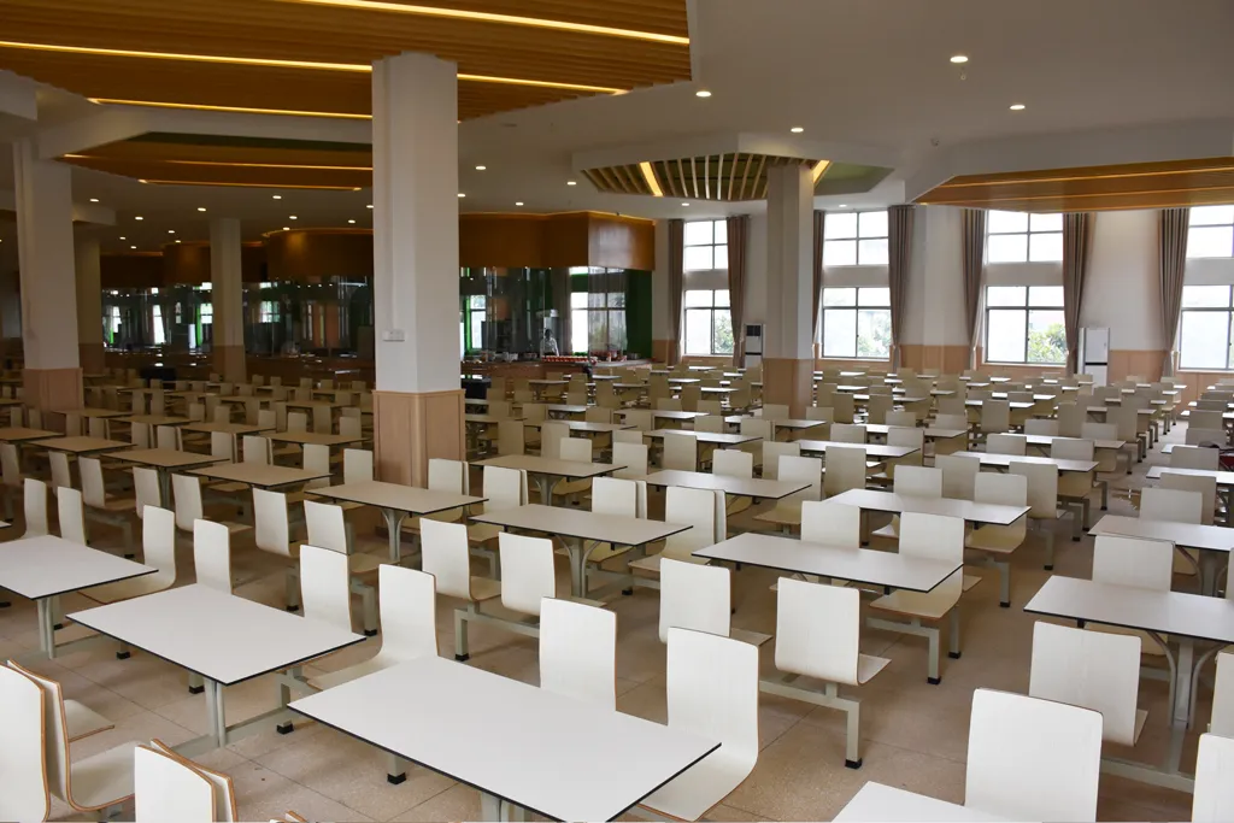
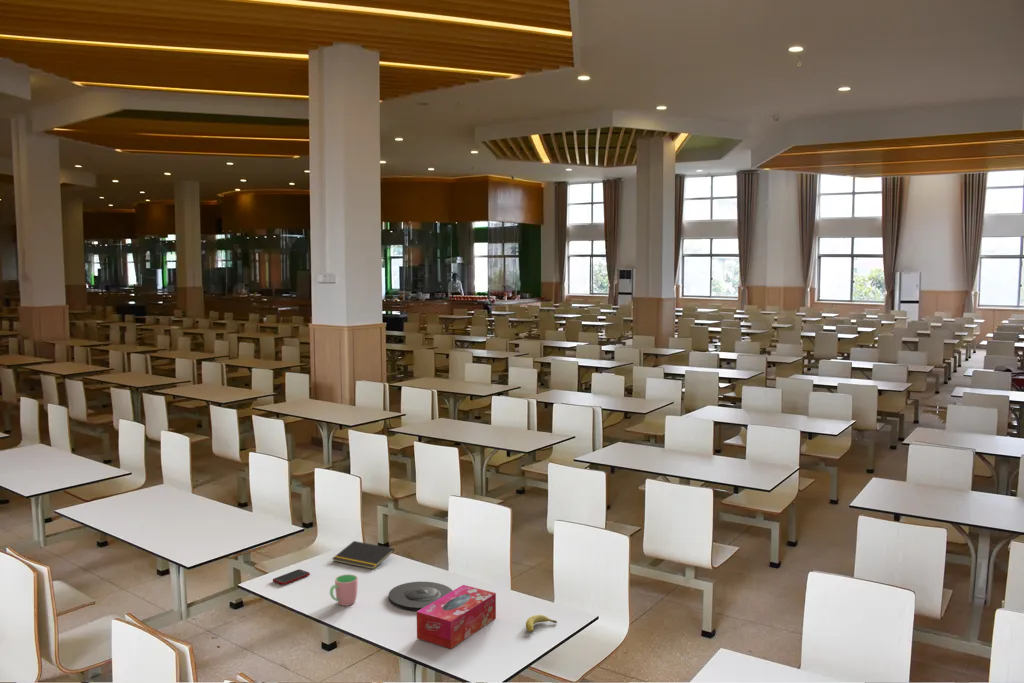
+ cup [329,573,359,607]
+ fruit [525,614,558,633]
+ tissue box [416,584,497,650]
+ plate [388,581,453,612]
+ notepad [331,540,395,570]
+ cell phone [272,568,311,586]
